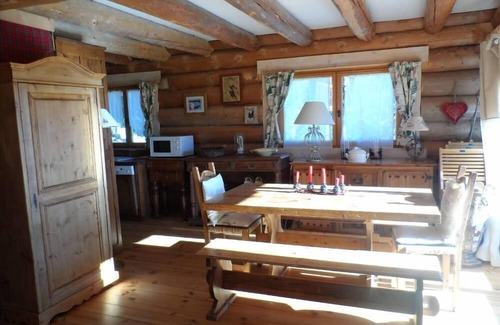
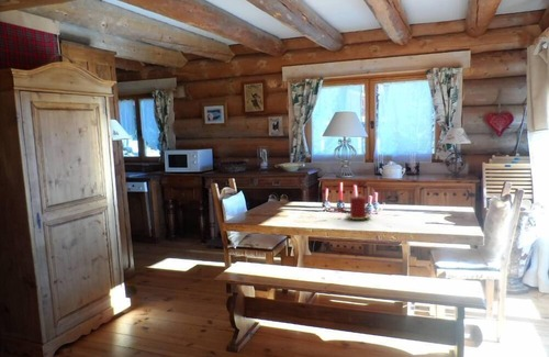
+ candle [345,196,372,221]
